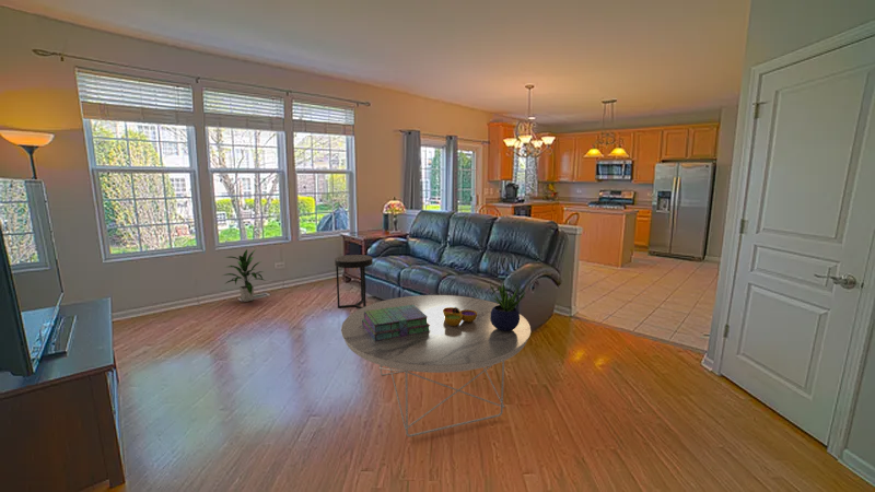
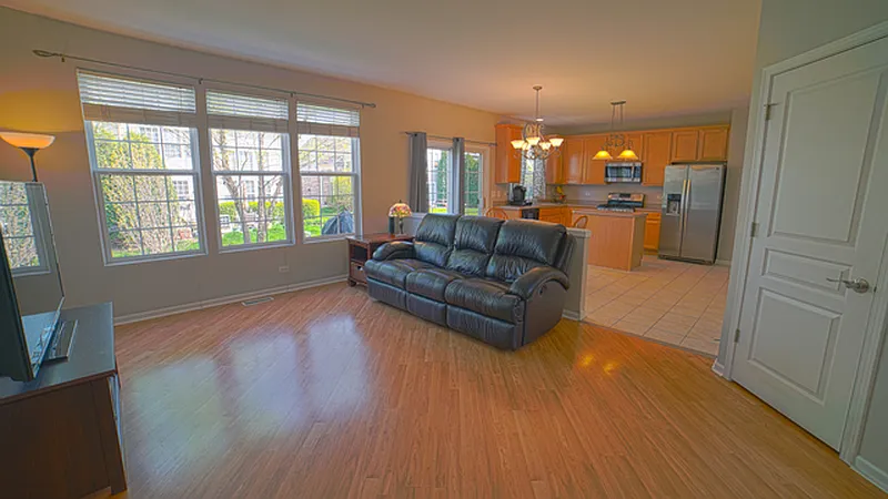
- side table [334,254,374,309]
- coffee table [340,294,532,437]
- decorative bowl [443,307,477,326]
- potted plant [489,279,527,331]
- stack of books [362,305,431,341]
- indoor plant [222,247,267,303]
